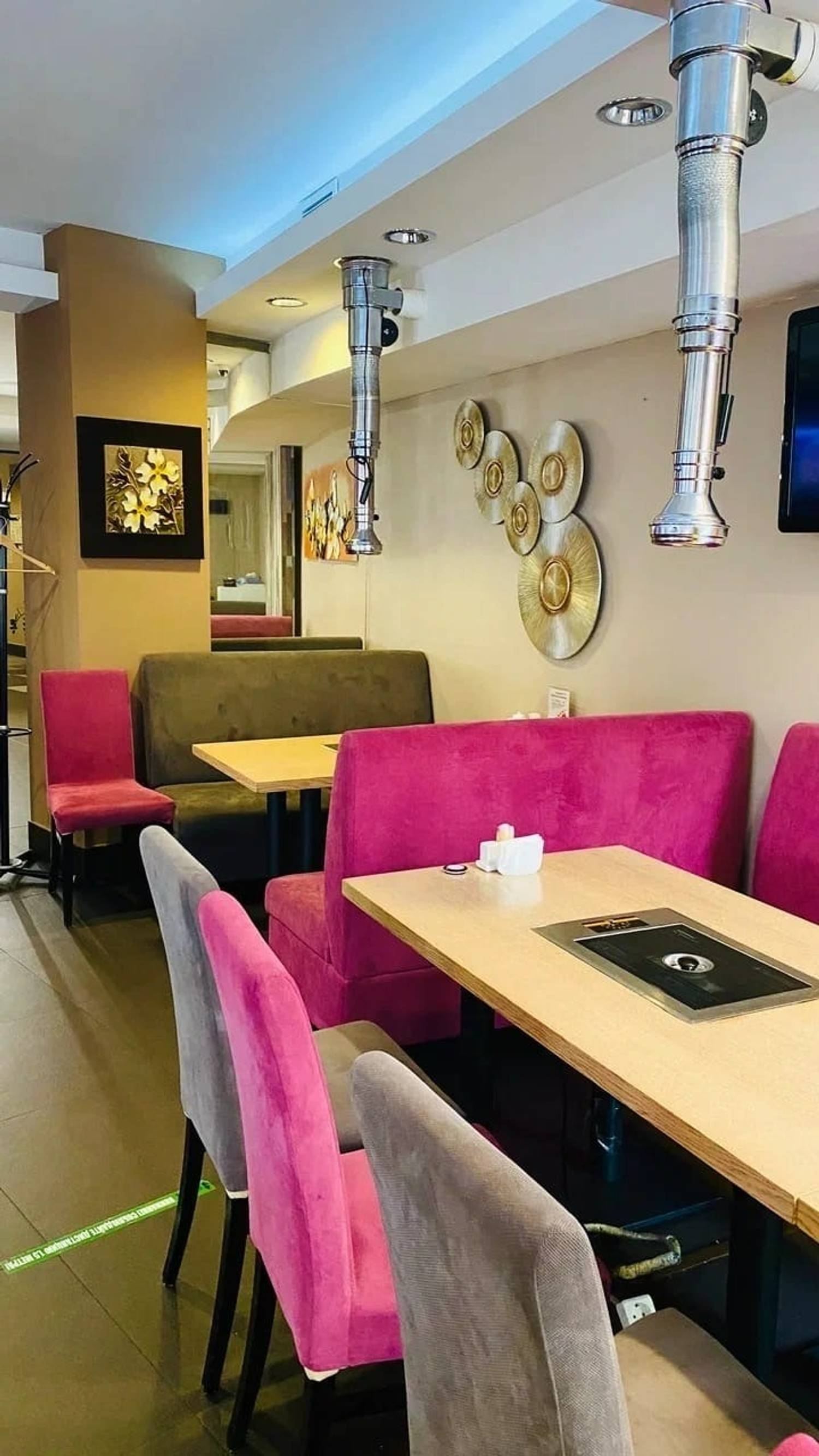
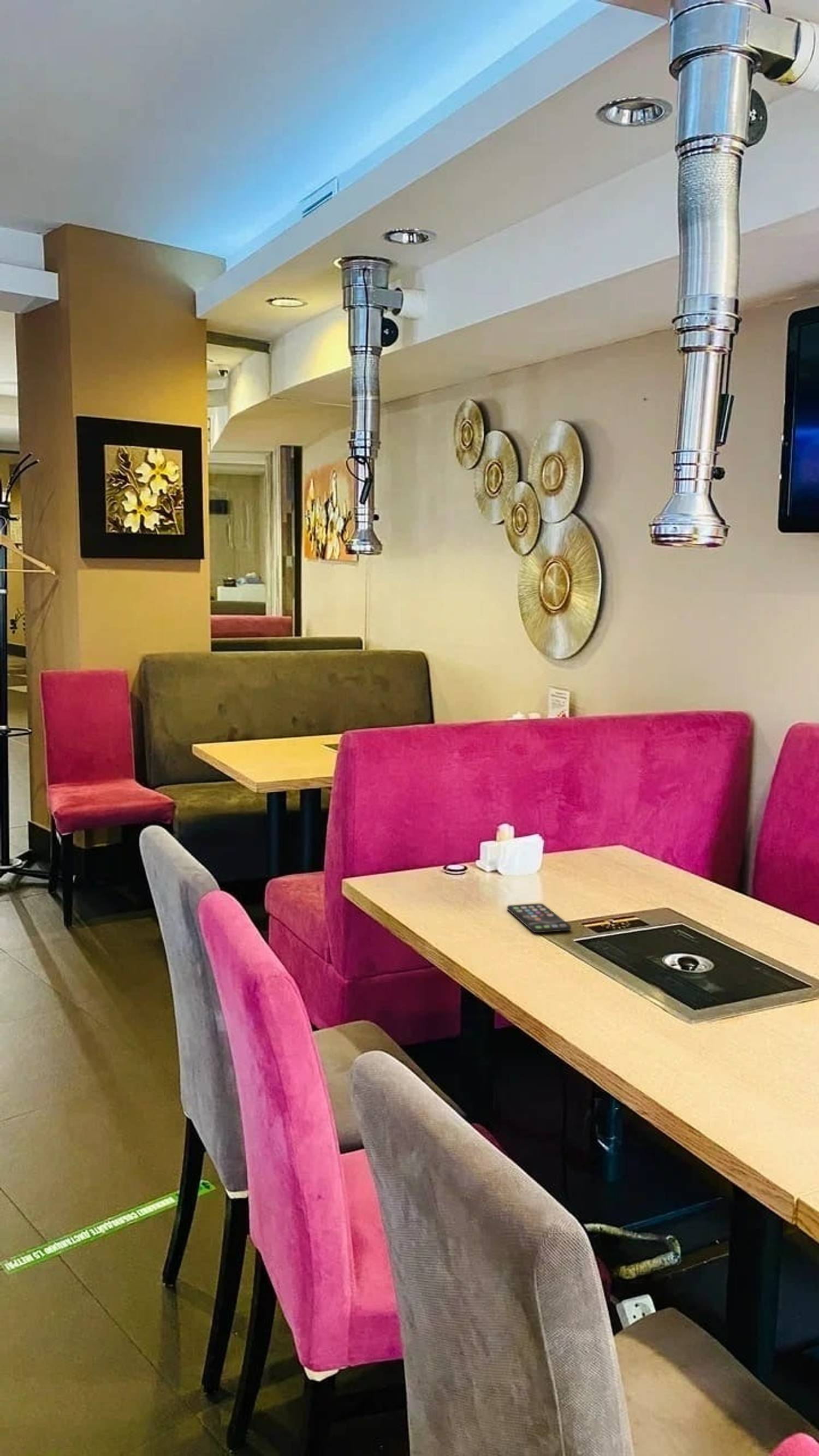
+ smartphone [507,903,572,933]
